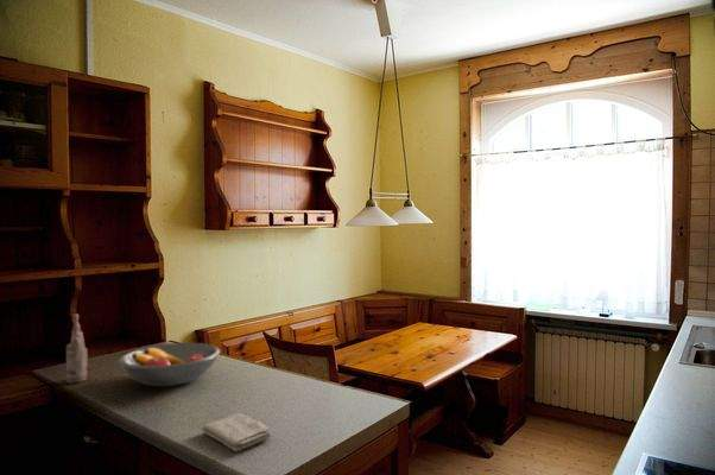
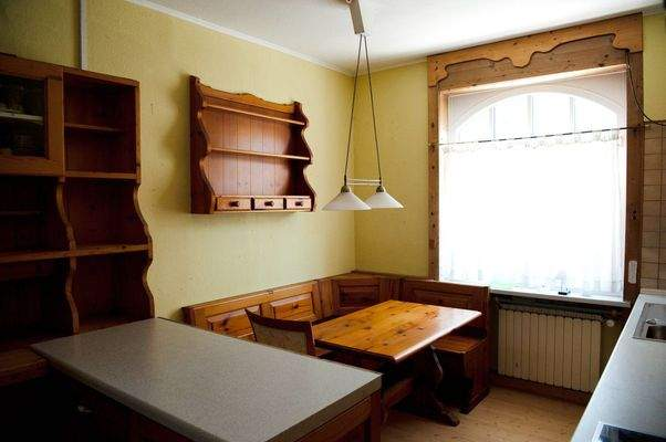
- bottle [65,312,89,384]
- fruit bowl [118,342,221,387]
- washcloth [201,412,273,452]
